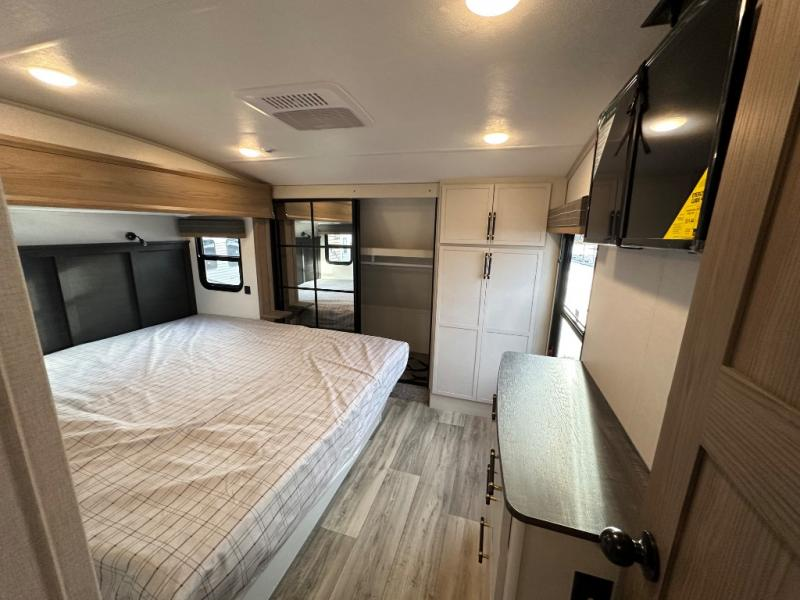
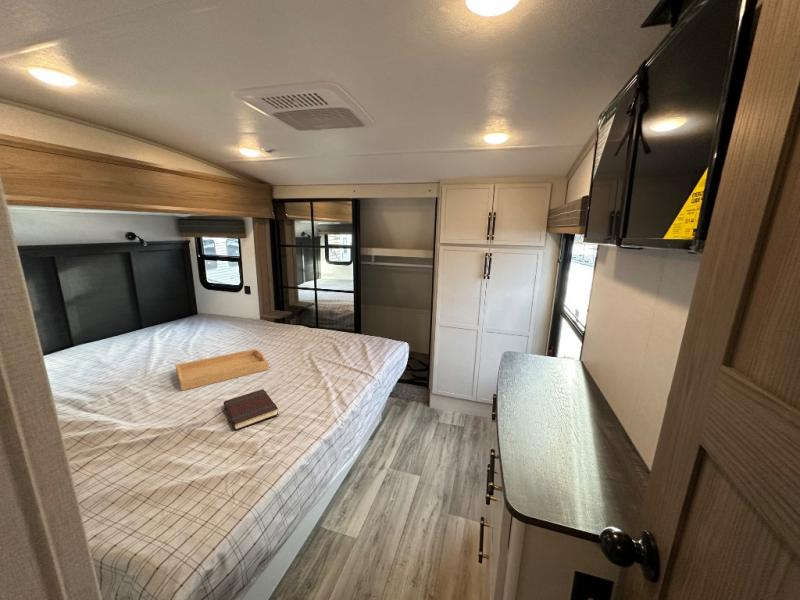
+ serving tray [174,348,269,392]
+ book [223,388,280,431]
